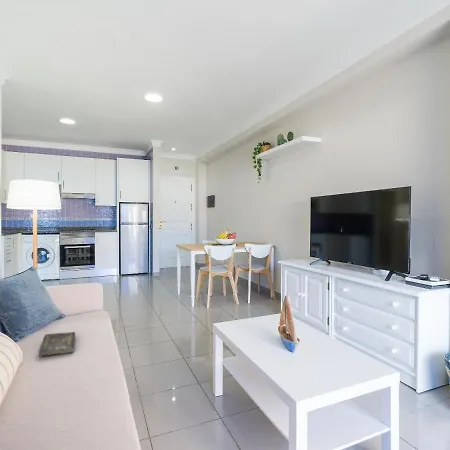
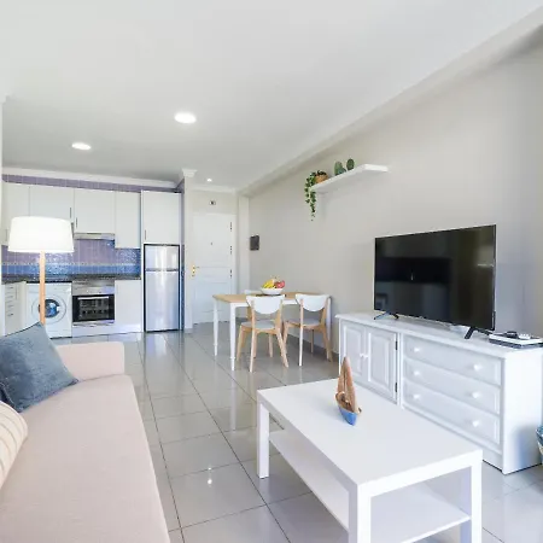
- book [38,331,76,357]
